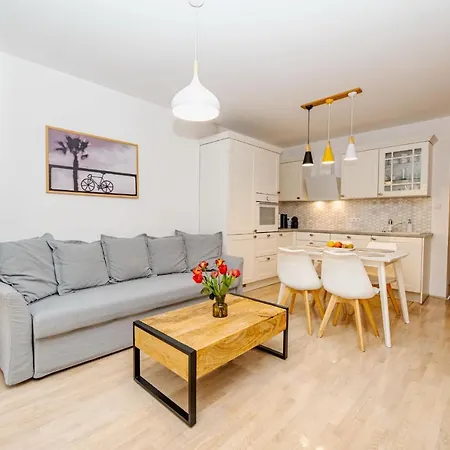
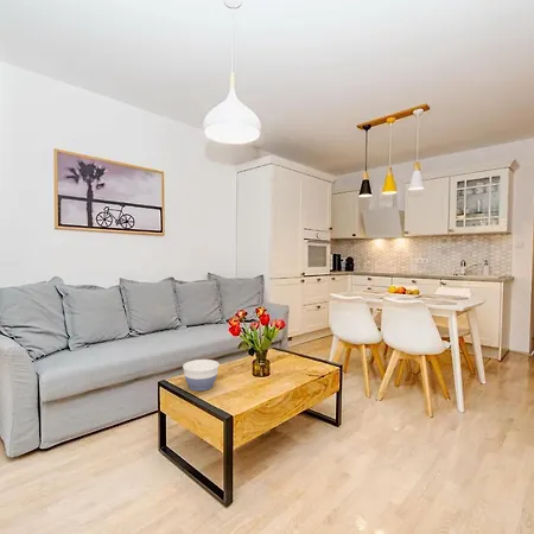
+ bowl [182,358,220,392]
